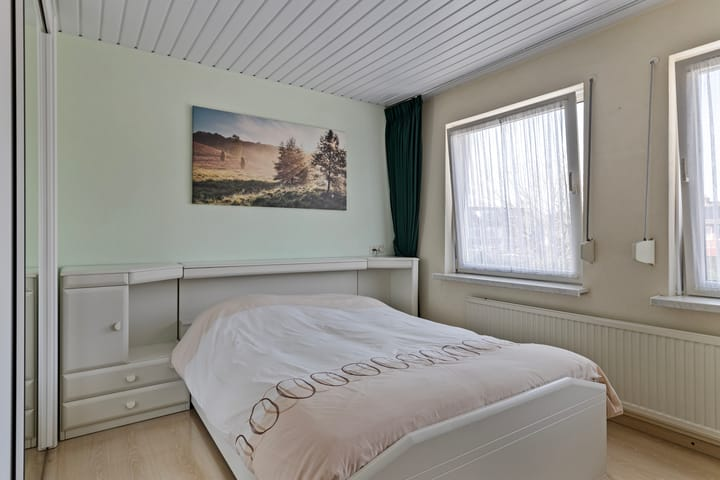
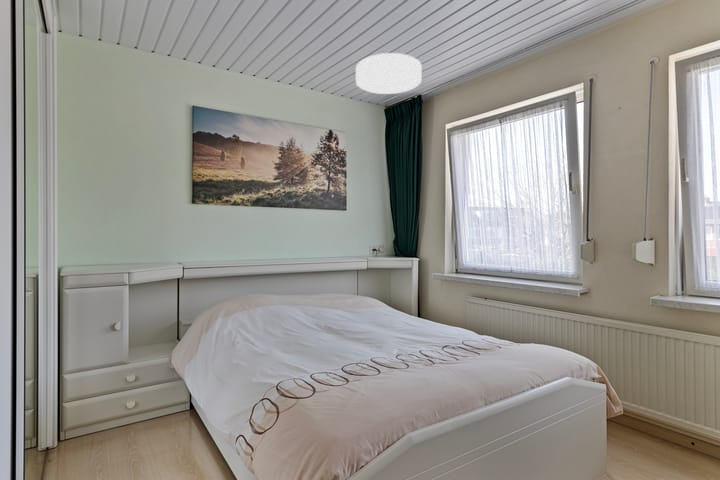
+ ceiling light [355,52,423,95]
